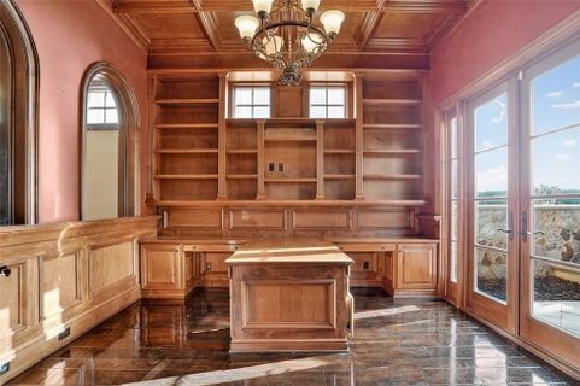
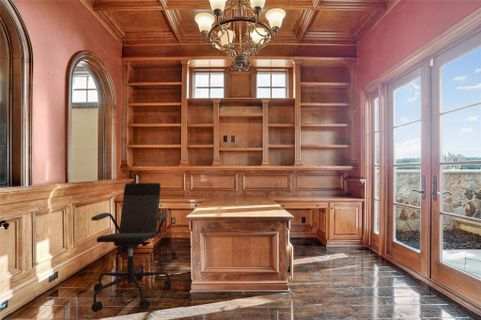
+ office chair [90,182,172,313]
